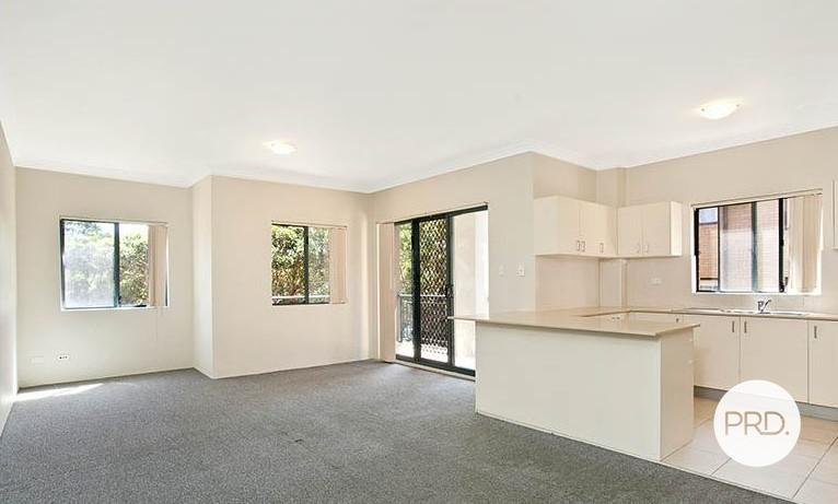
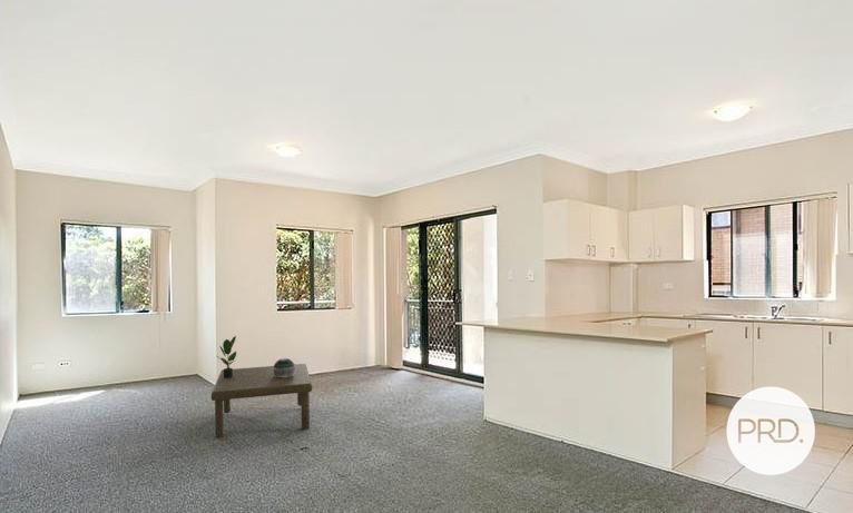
+ coffee table [210,363,313,438]
+ potted plant [216,335,237,378]
+ decorative sphere [273,357,295,377]
